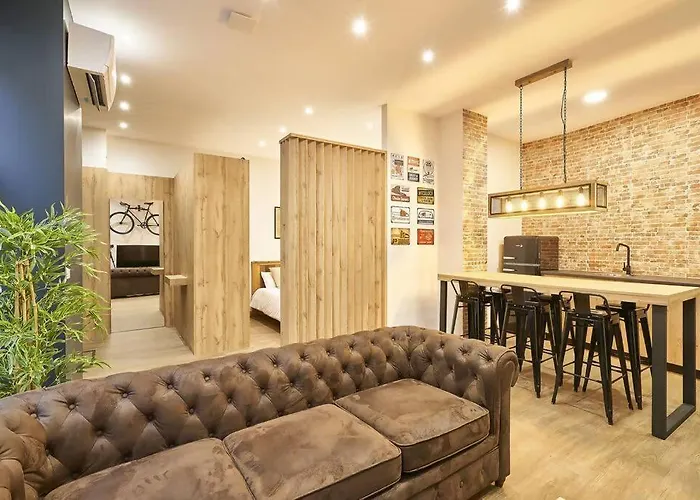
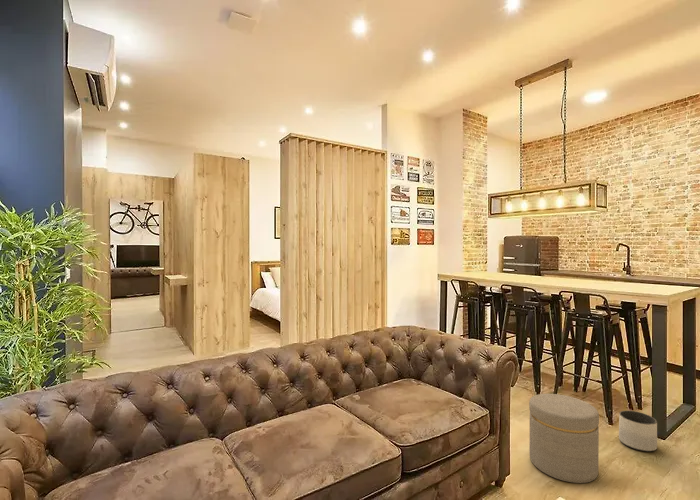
+ ottoman [528,393,600,484]
+ planter [618,410,658,452]
